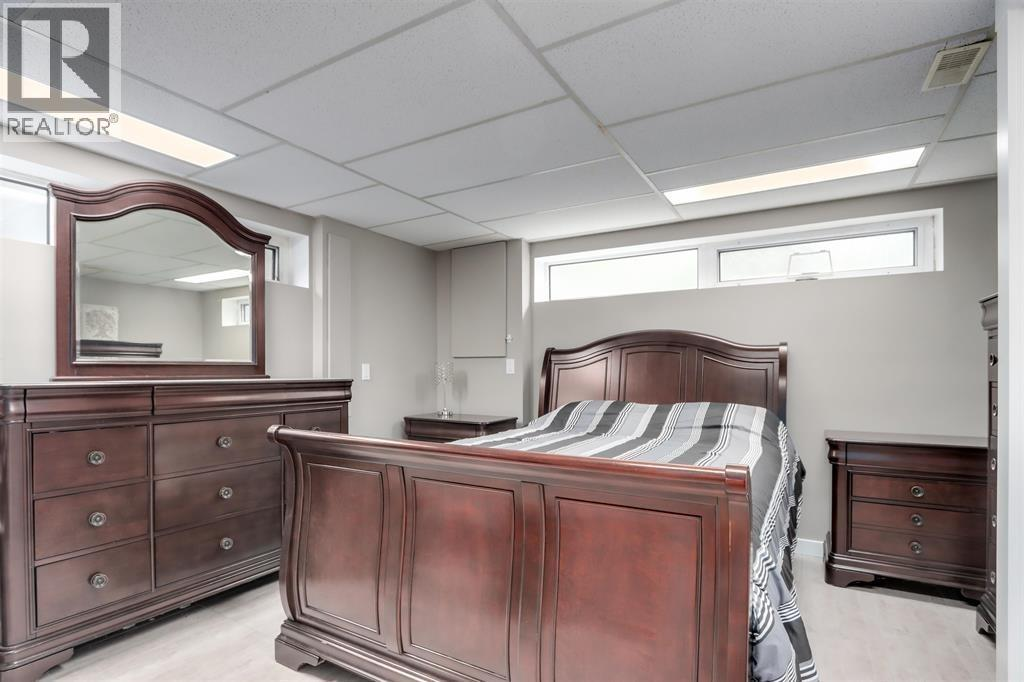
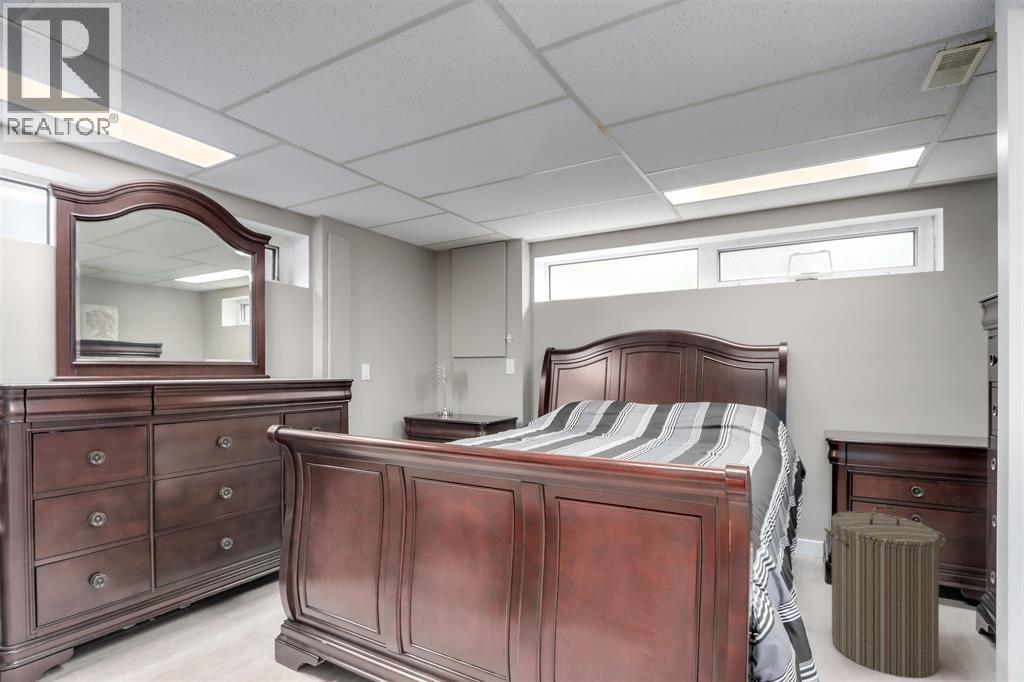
+ laundry hamper [823,504,946,679]
